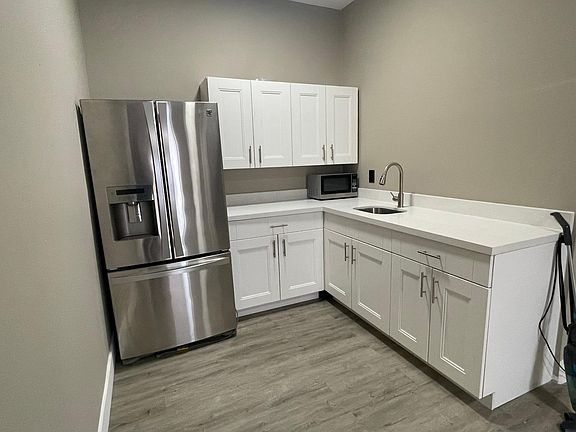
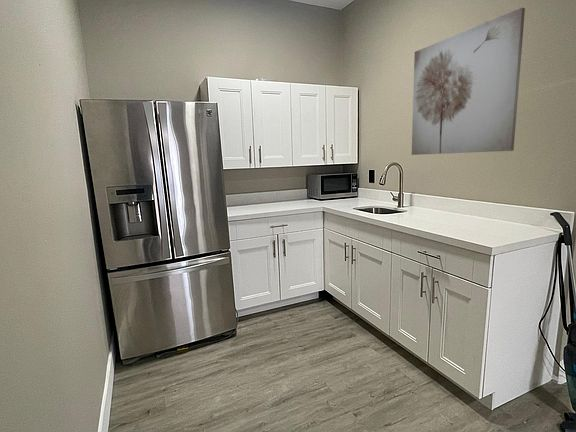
+ wall art [411,7,526,156]
